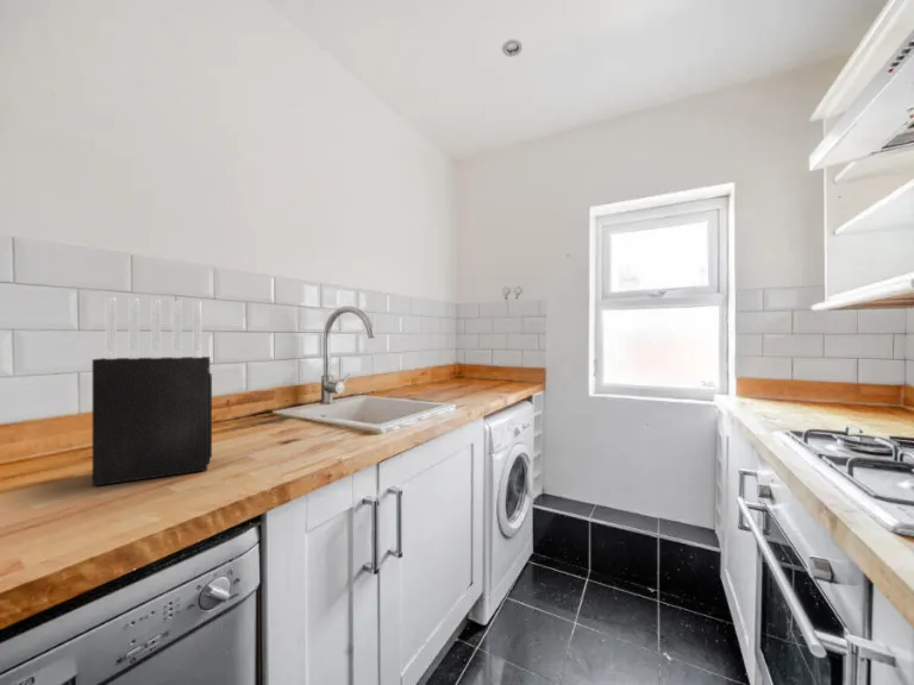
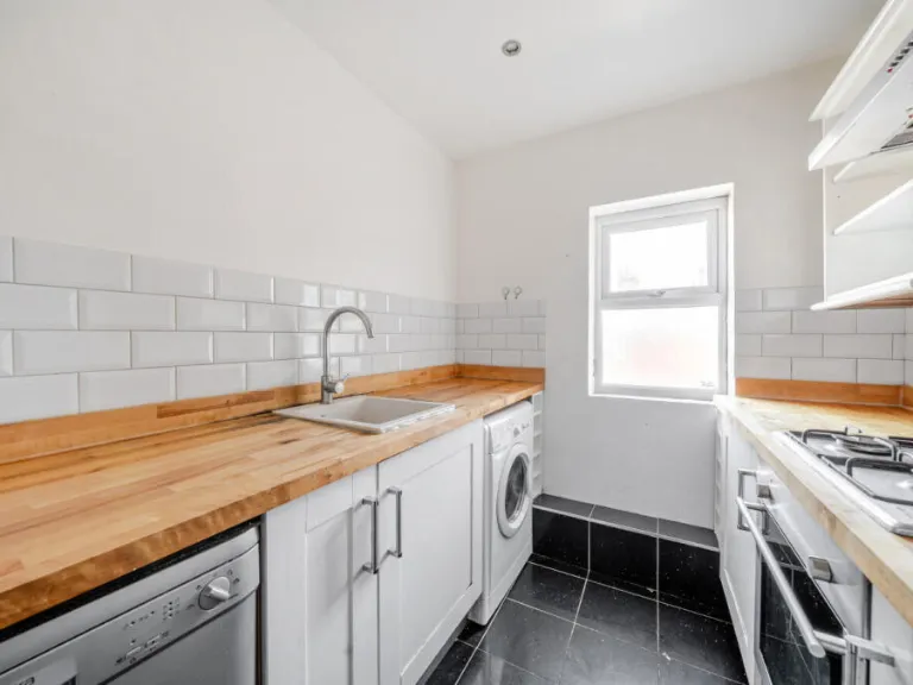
- knife block [92,296,213,488]
